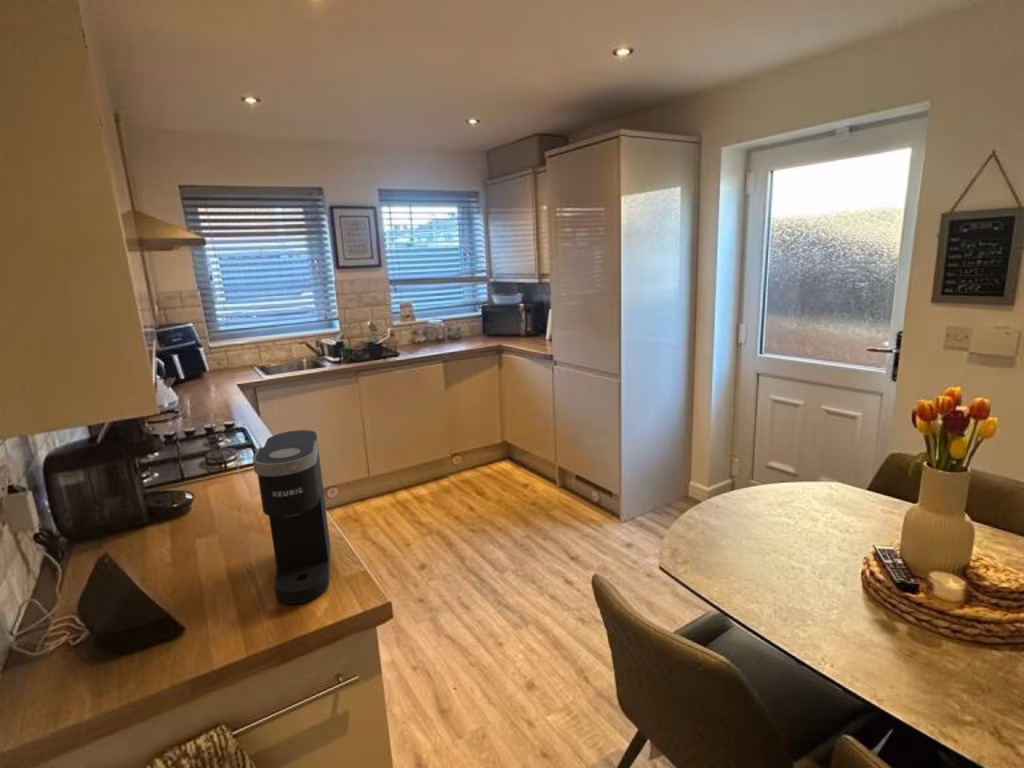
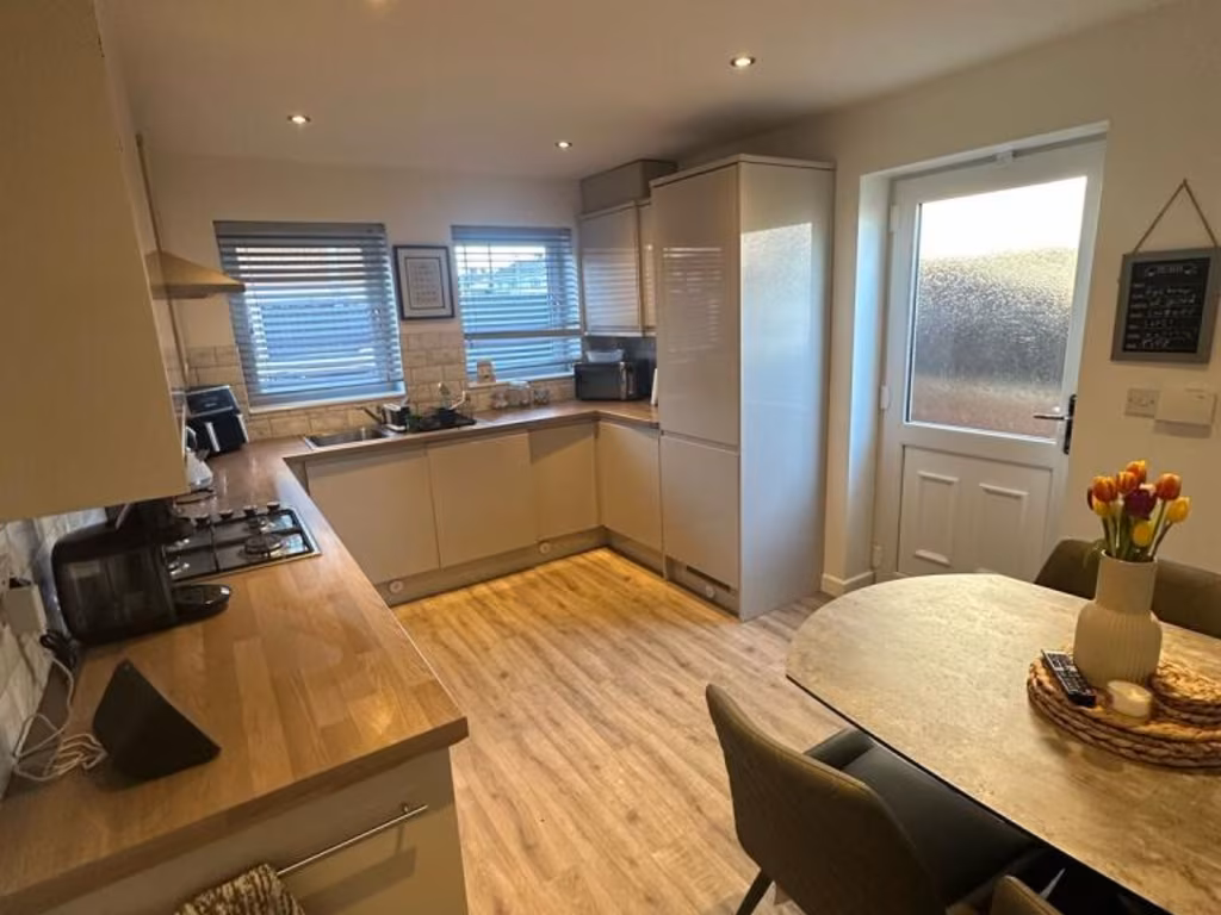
- coffee maker [252,429,331,605]
